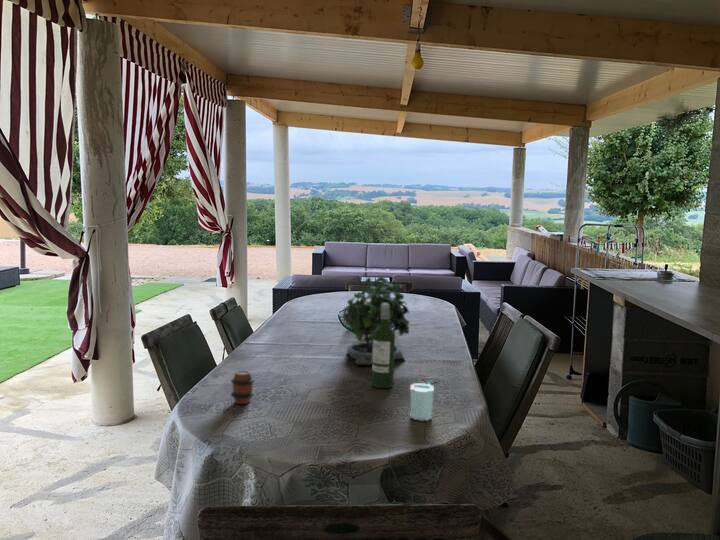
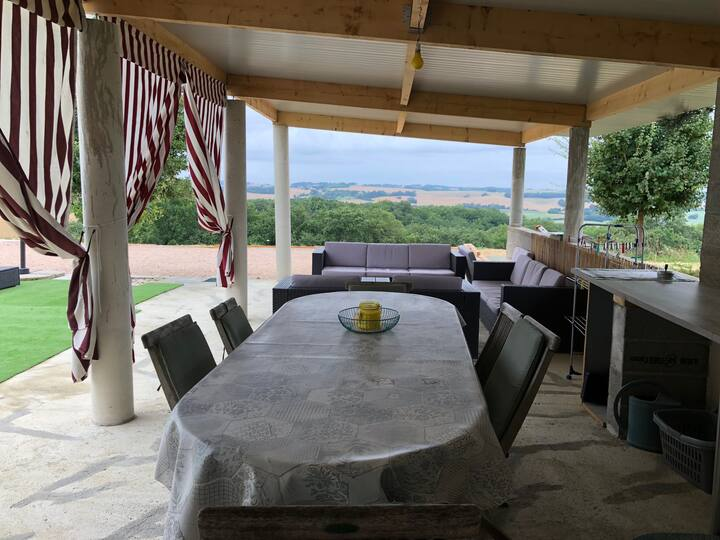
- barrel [230,369,255,405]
- cup [409,379,435,422]
- wine bottle [371,303,396,389]
- potted plant [341,274,411,366]
